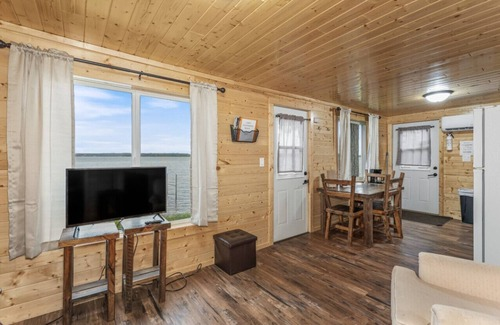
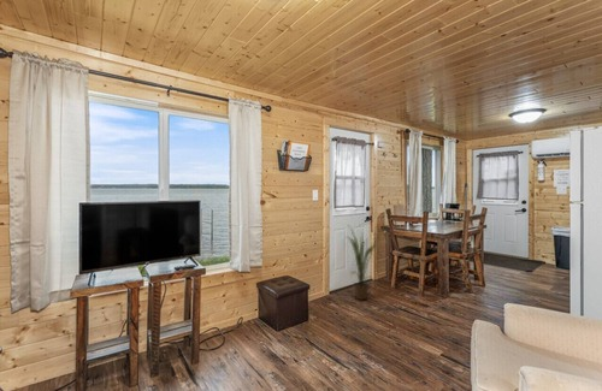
+ house plant [344,223,385,301]
